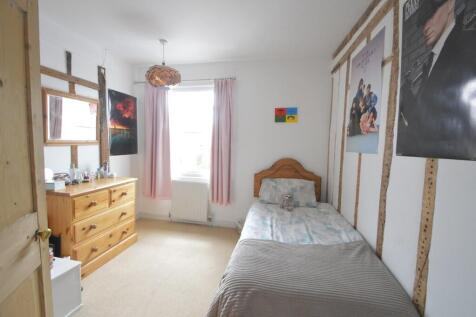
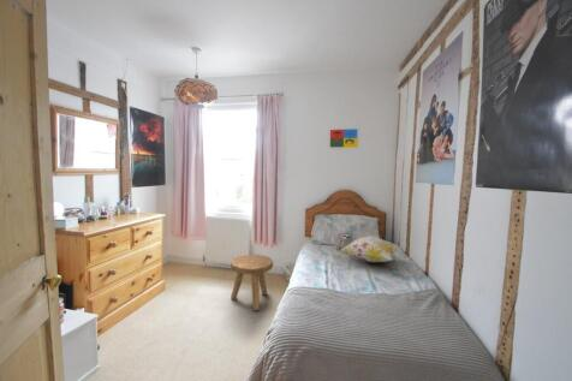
+ decorative pillow [340,236,401,263]
+ stool [230,254,274,311]
